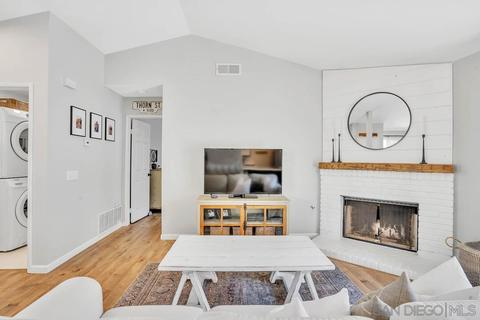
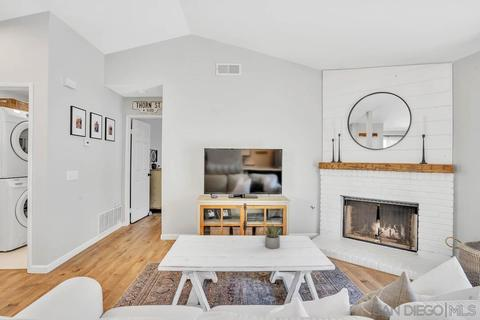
+ succulent plant [264,223,282,250]
